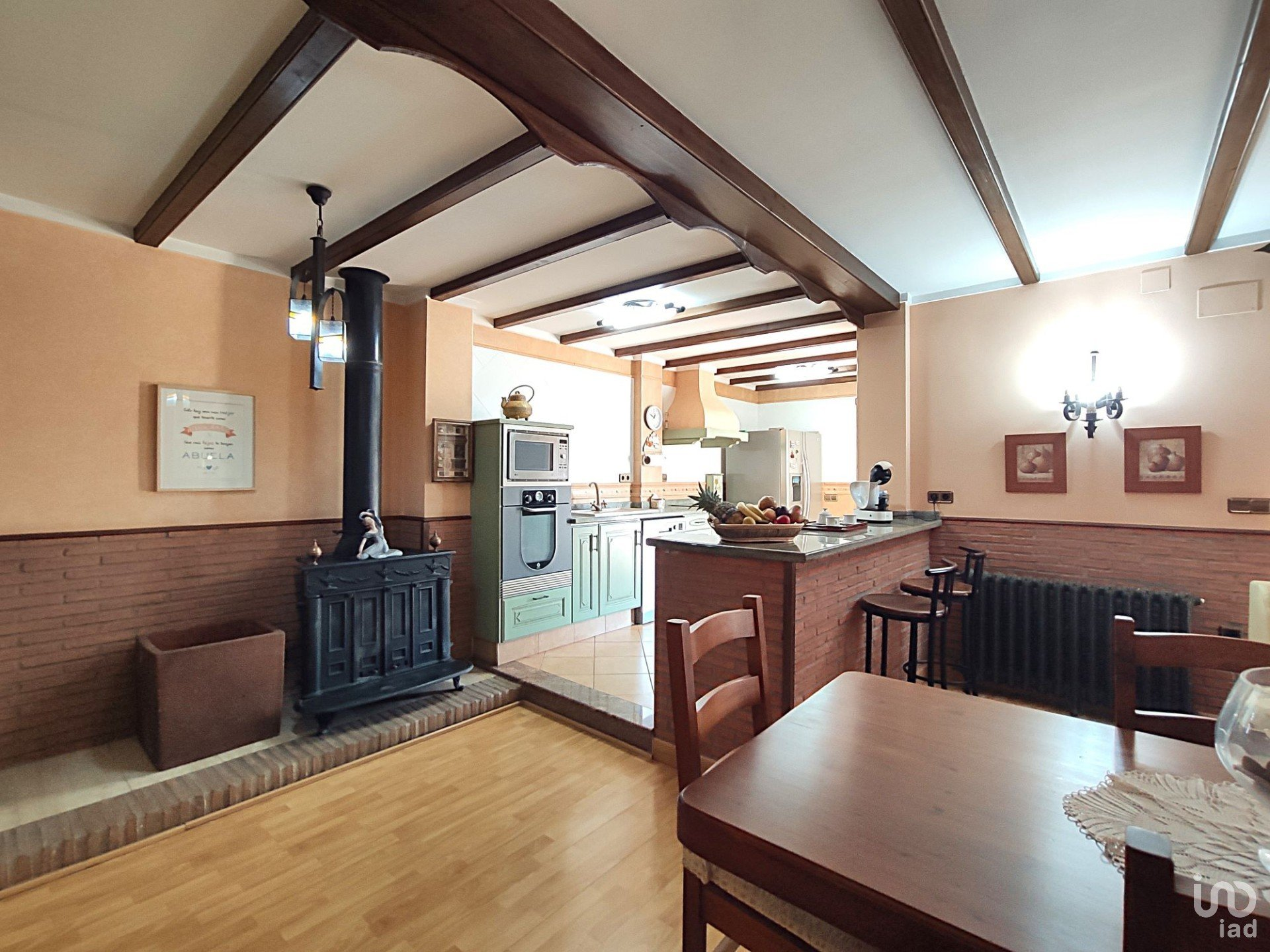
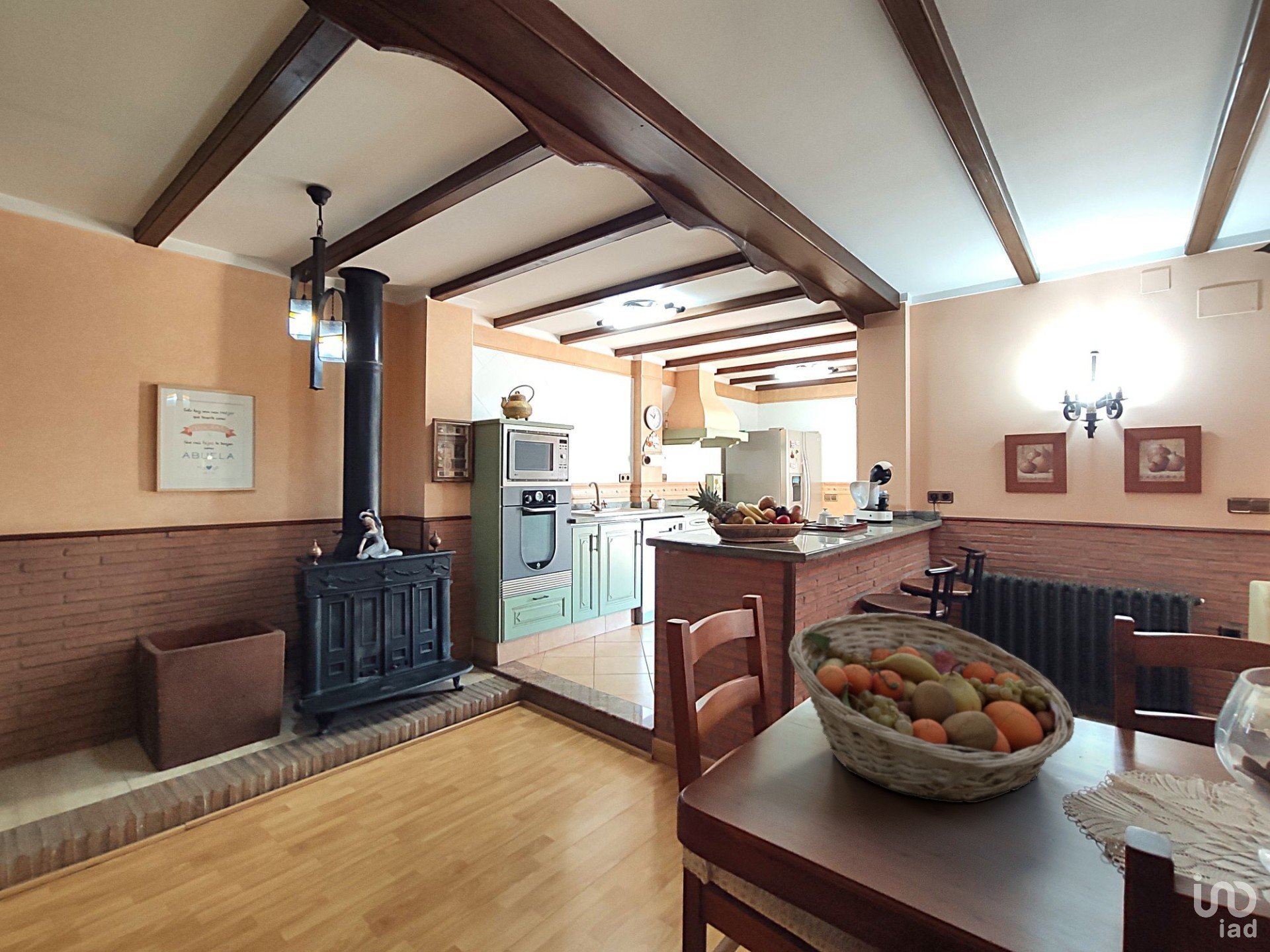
+ fruit basket [788,612,1076,803]
